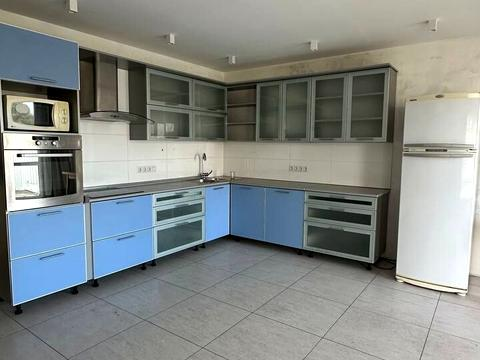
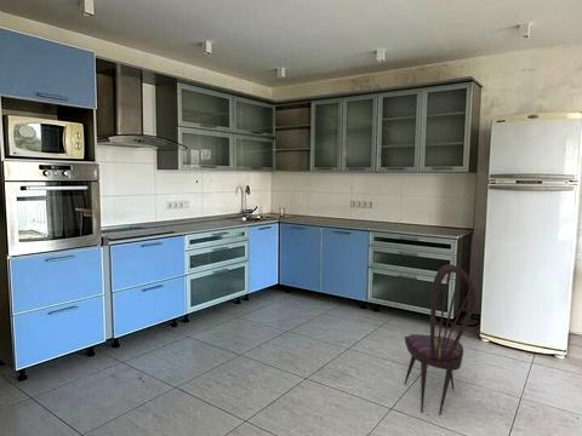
+ dining chair [403,264,478,417]
